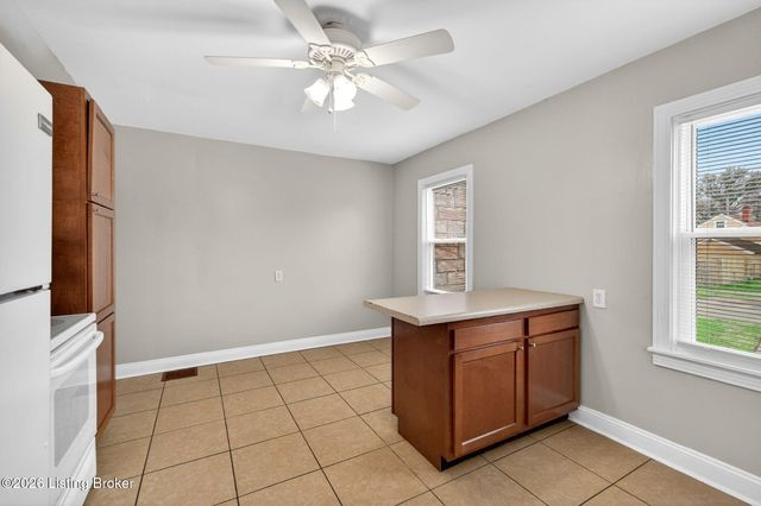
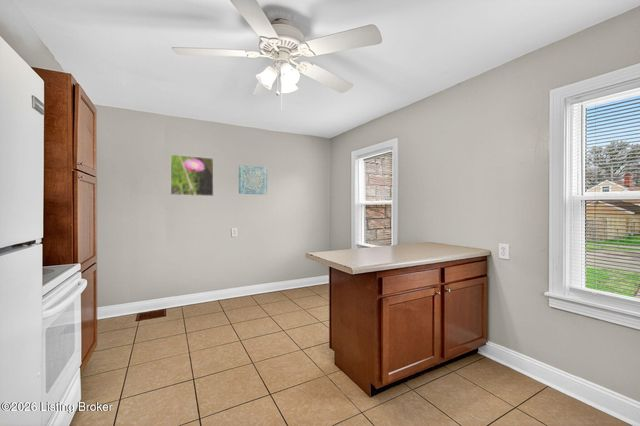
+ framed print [170,154,214,197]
+ wall art [238,164,268,195]
